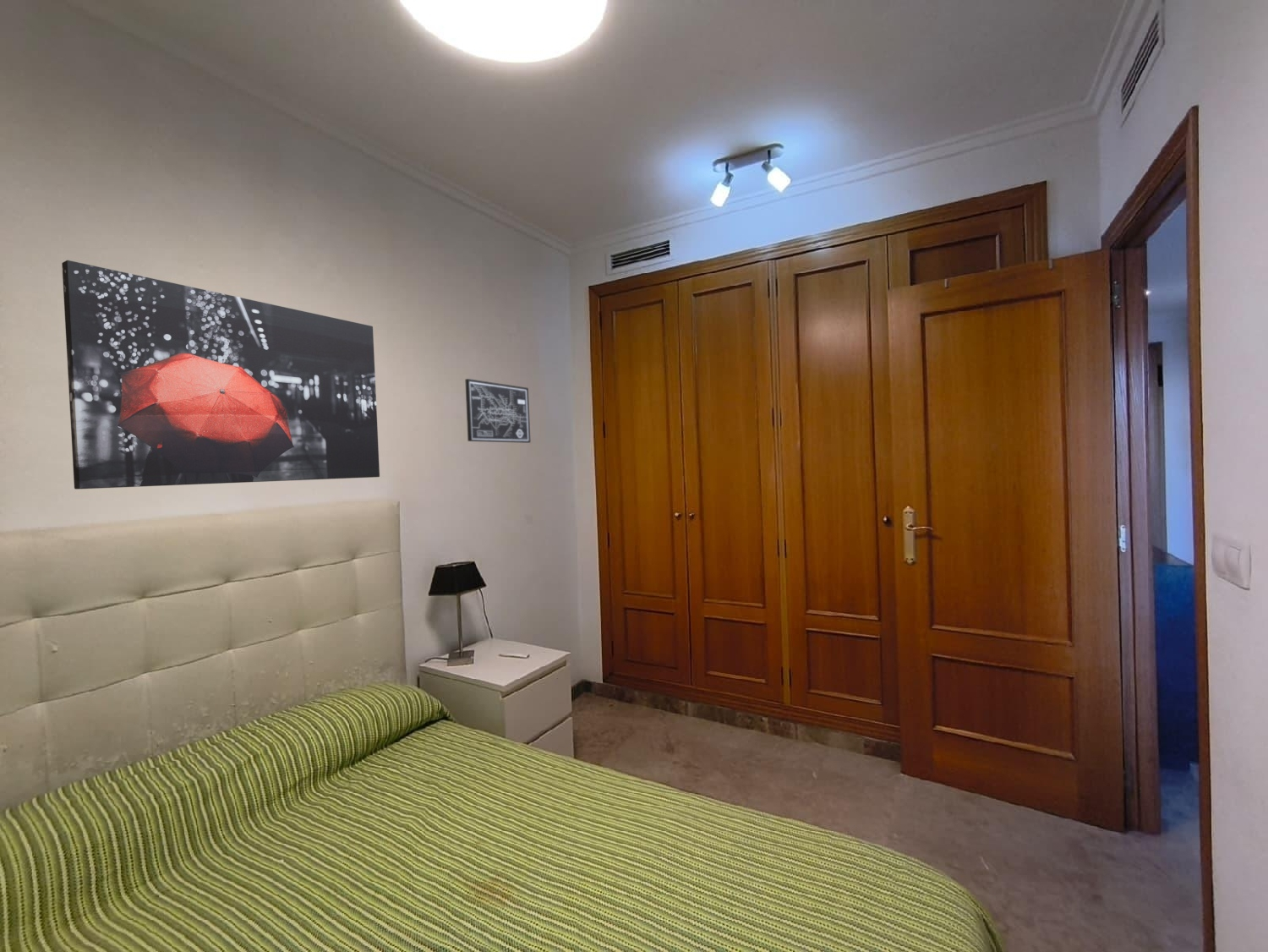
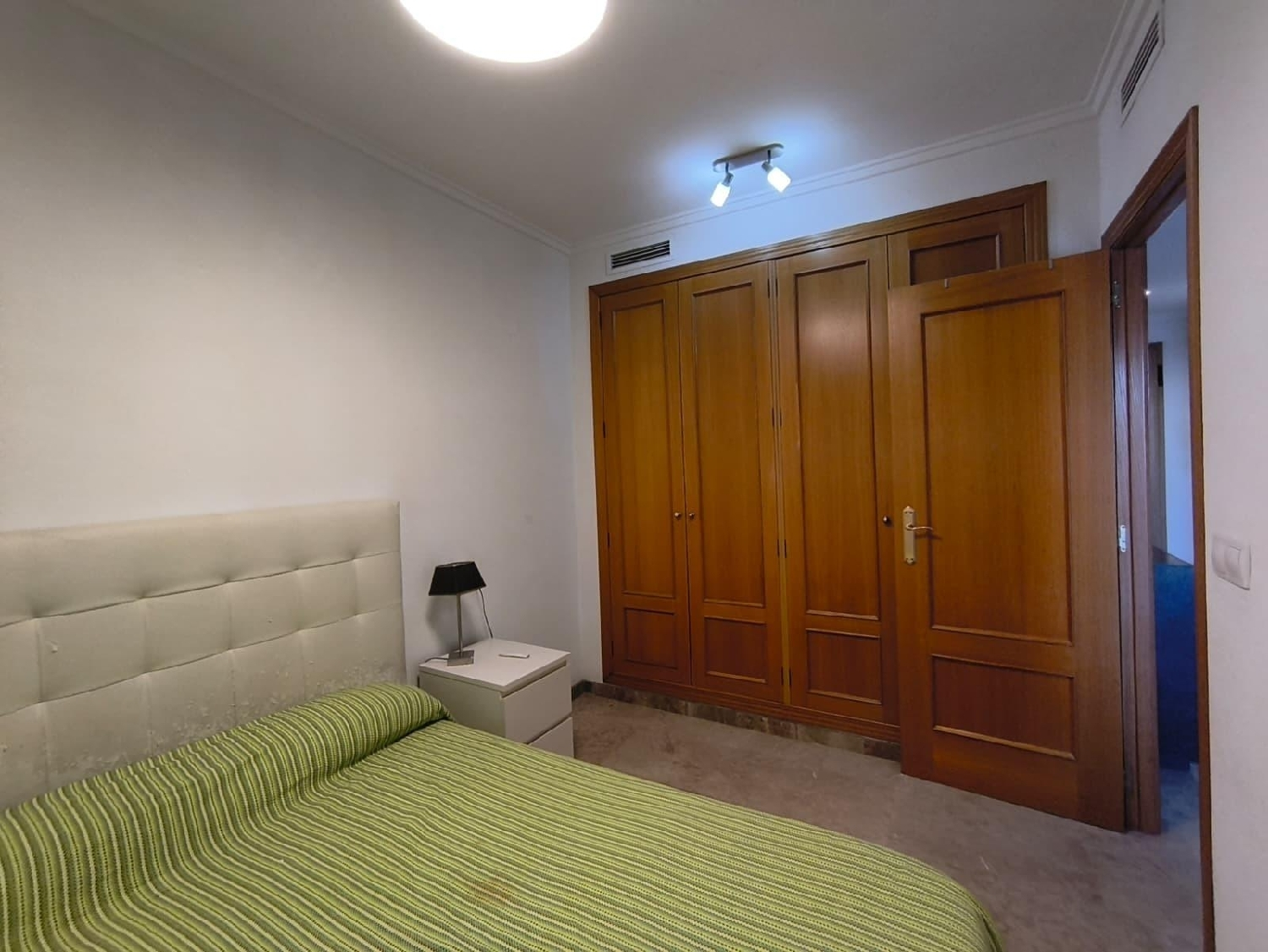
- wall art [61,260,380,490]
- wall art [464,378,532,444]
